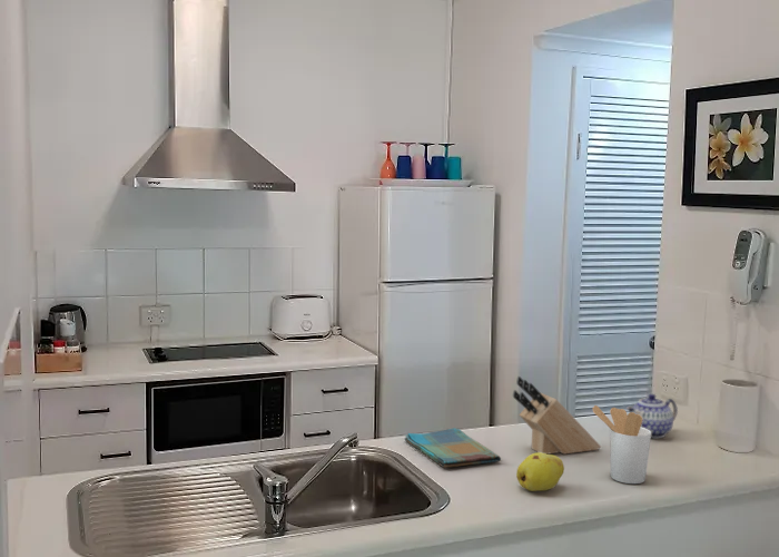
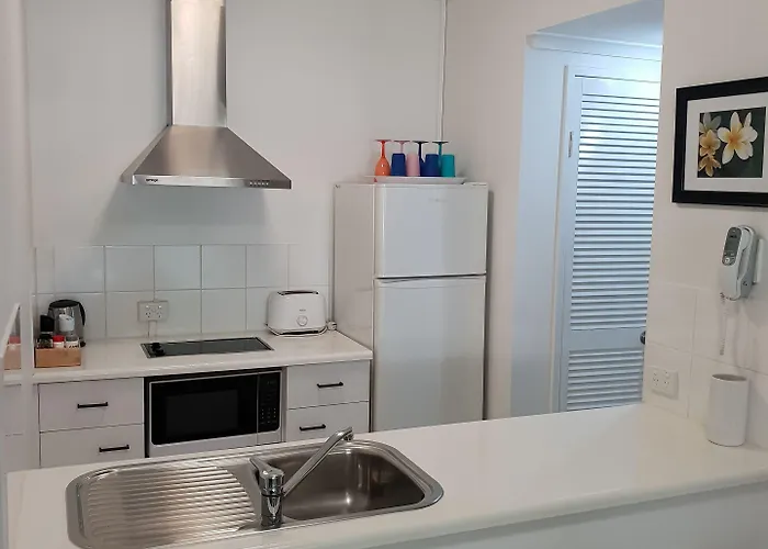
- knife block [512,375,602,456]
- teapot [624,393,679,439]
- fruit [515,451,565,492]
- dish towel [404,427,502,469]
- utensil holder [592,404,651,485]
